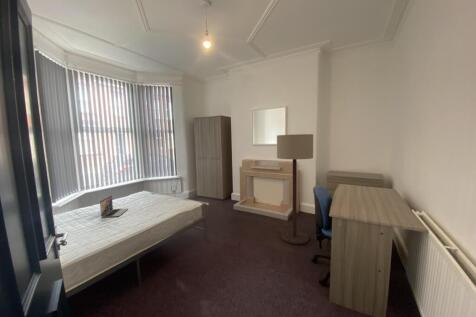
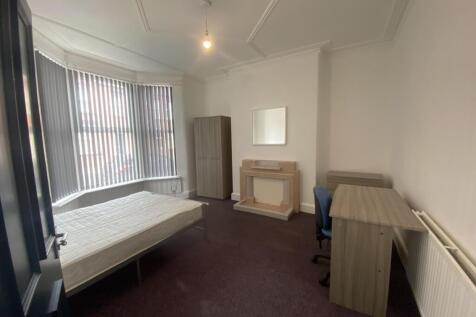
- floor lamp [276,133,314,246]
- laptop [99,195,129,218]
